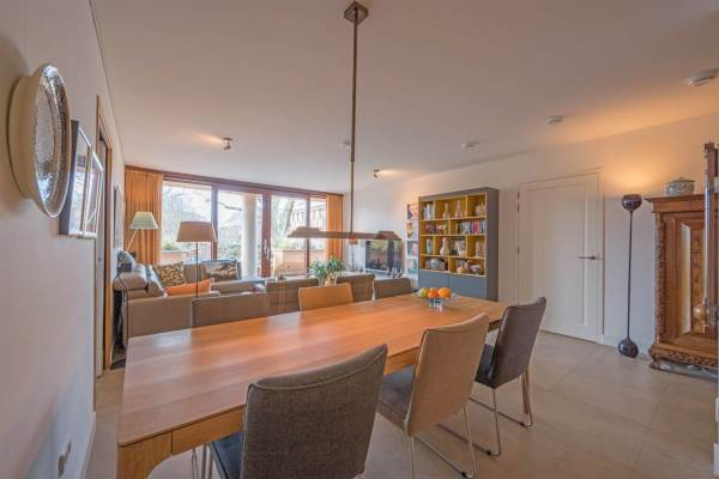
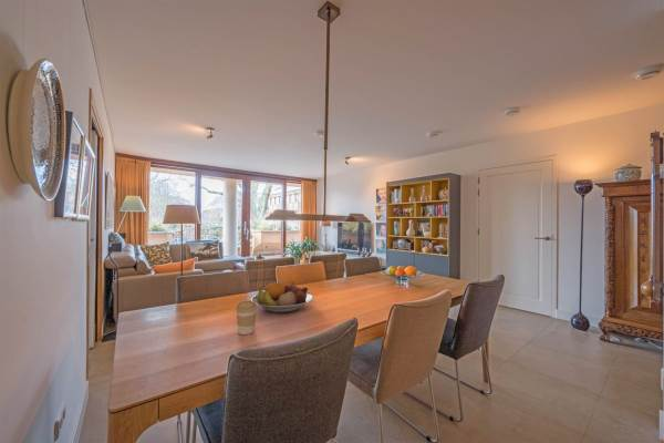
+ fruit bowl [250,281,314,313]
+ coffee cup [235,299,258,336]
